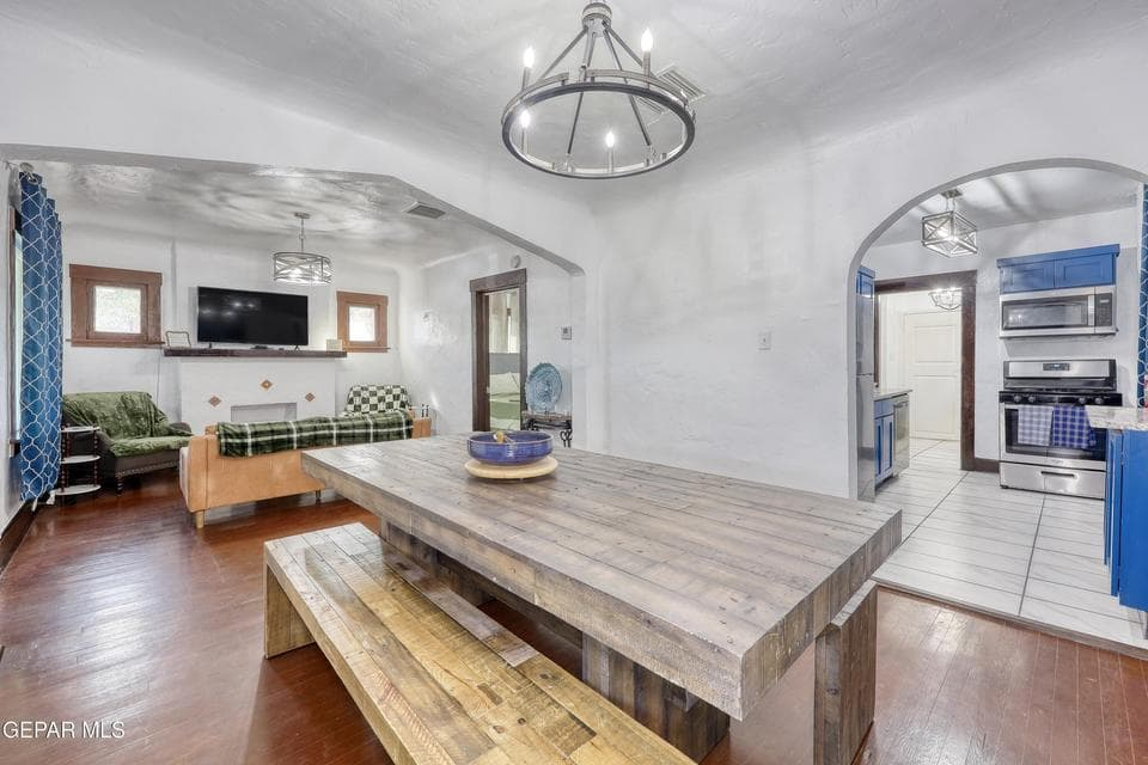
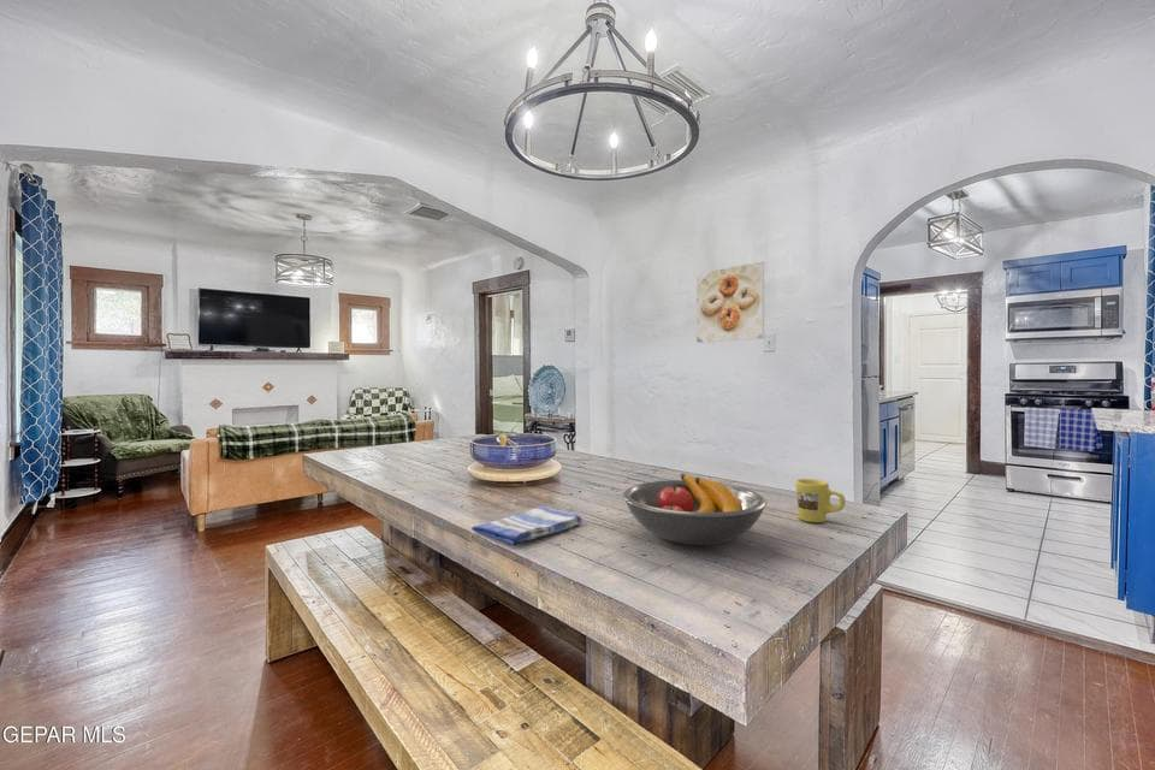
+ mug [794,478,847,523]
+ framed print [695,260,765,344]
+ fruit bowl [622,473,768,546]
+ dish towel [470,505,584,546]
